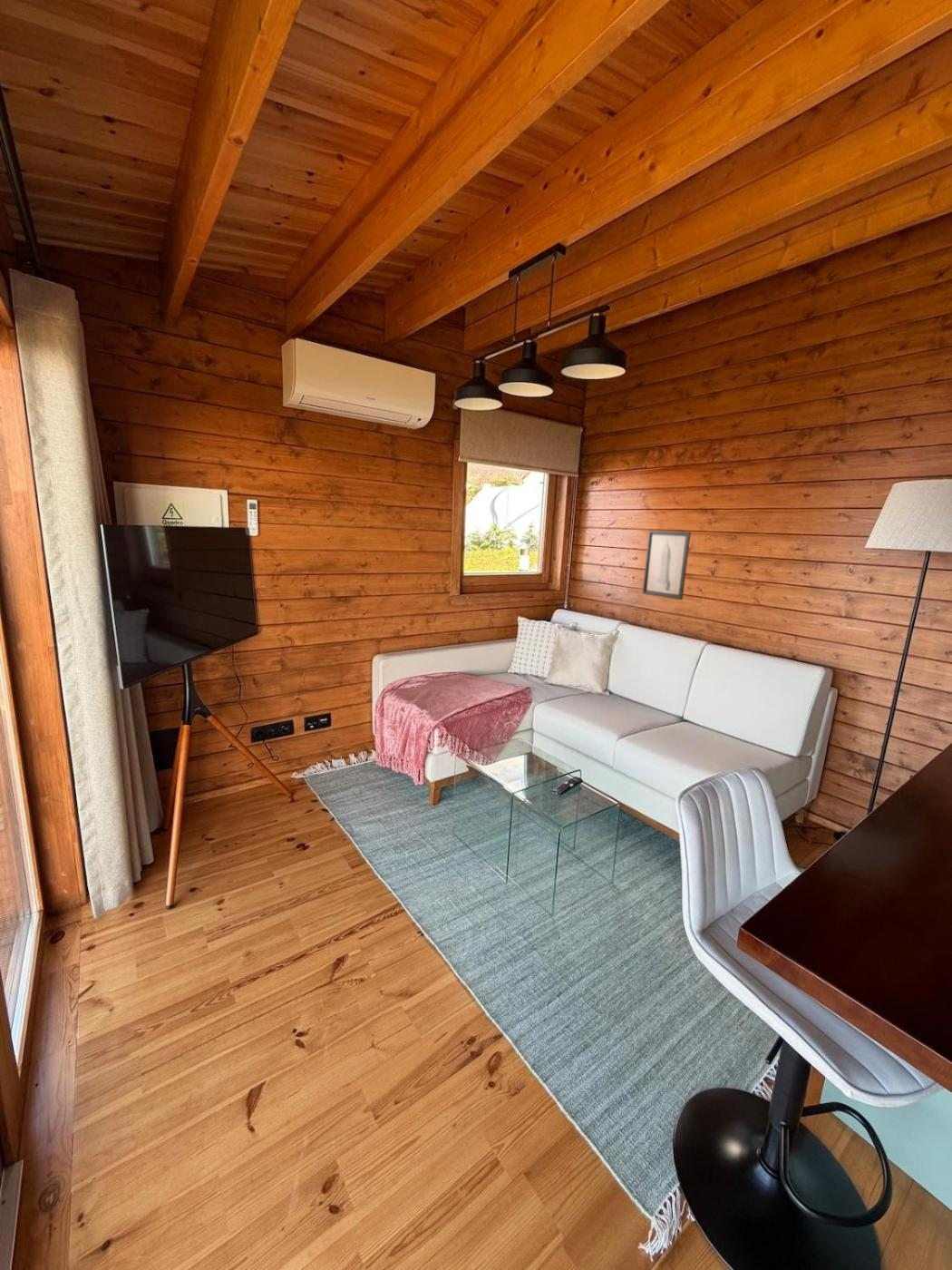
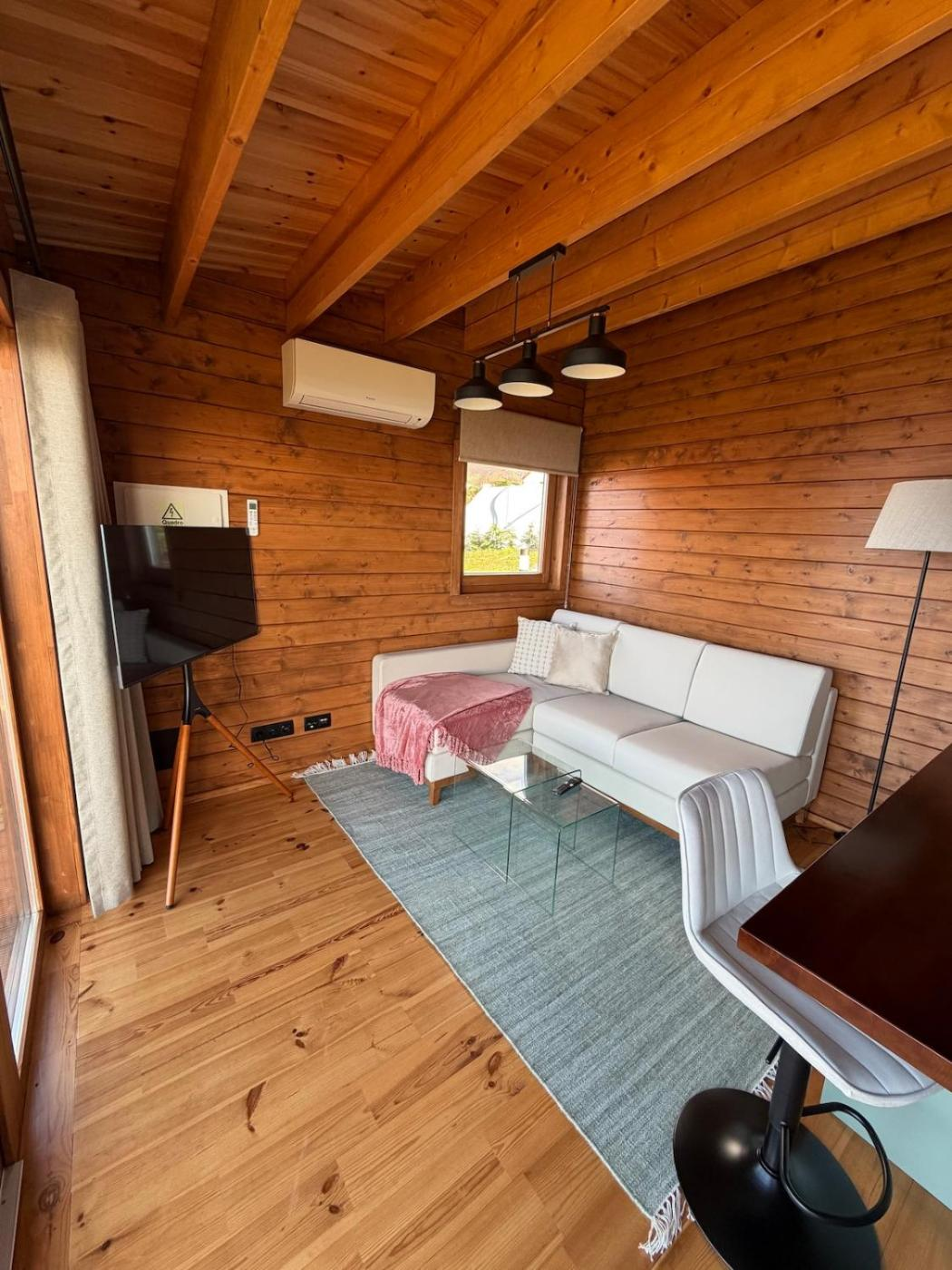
- wall art [641,530,692,601]
